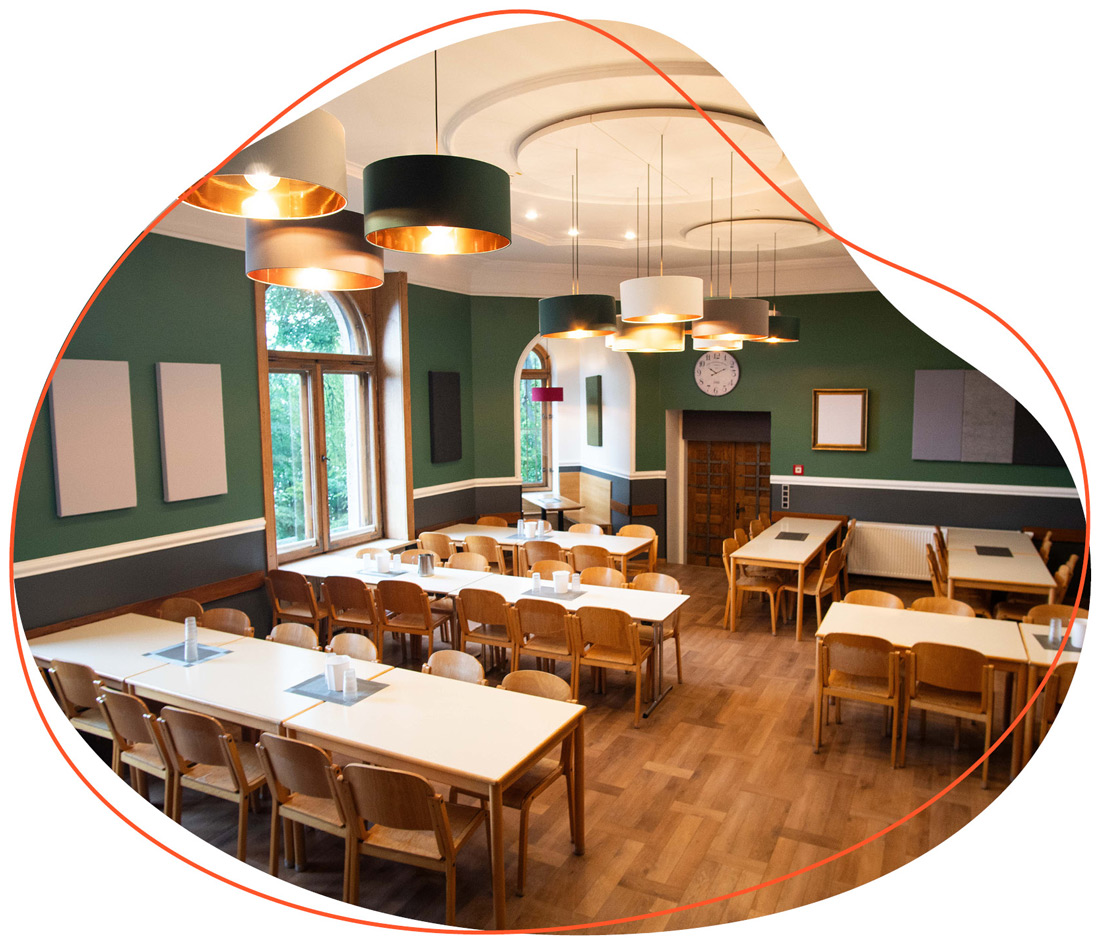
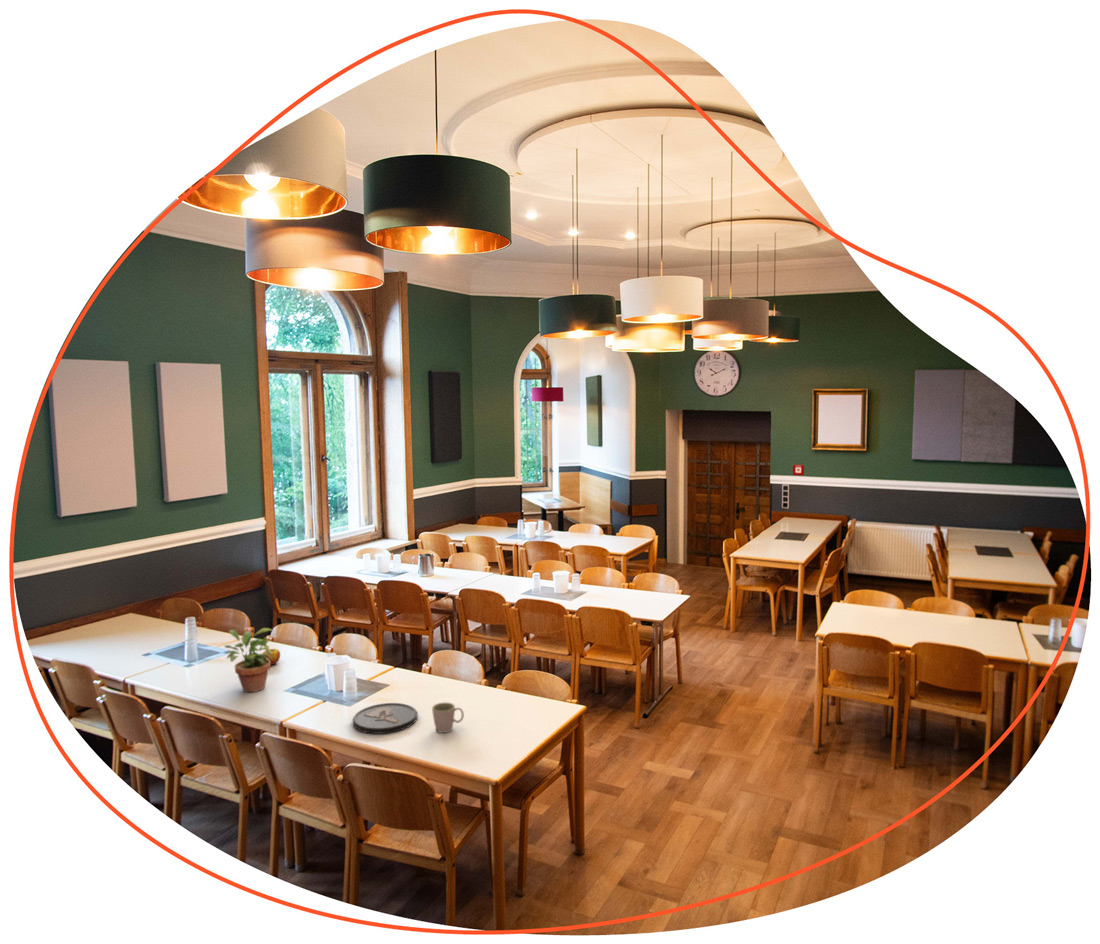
+ apple [262,648,281,666]
+ mug [431,701,465,734]
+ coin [352,702,419,735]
+ potted plant [223,627,274,693]
